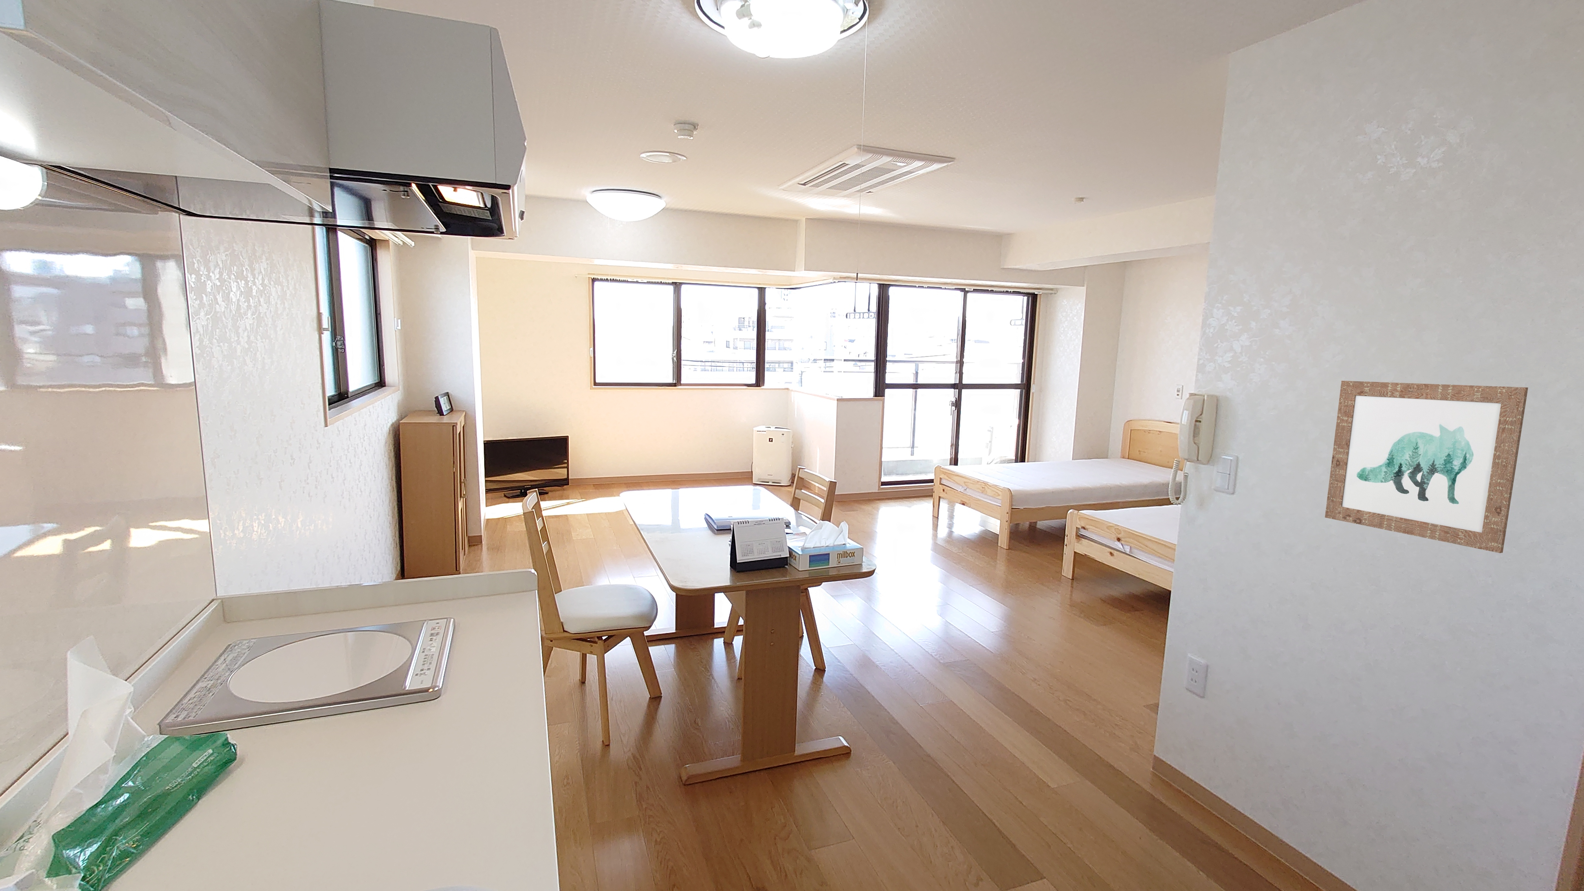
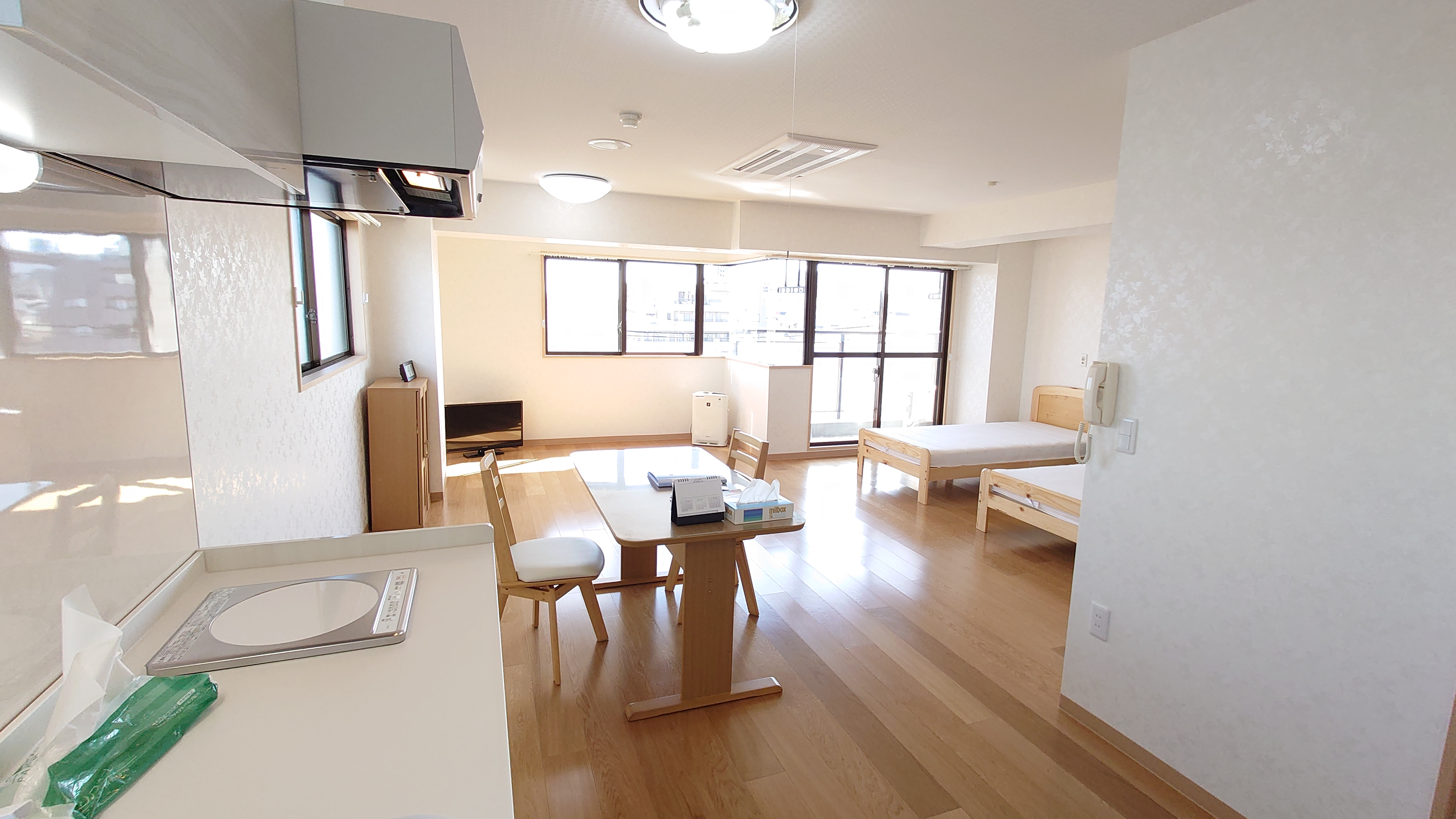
- wall art [1324,381,1529,554]
